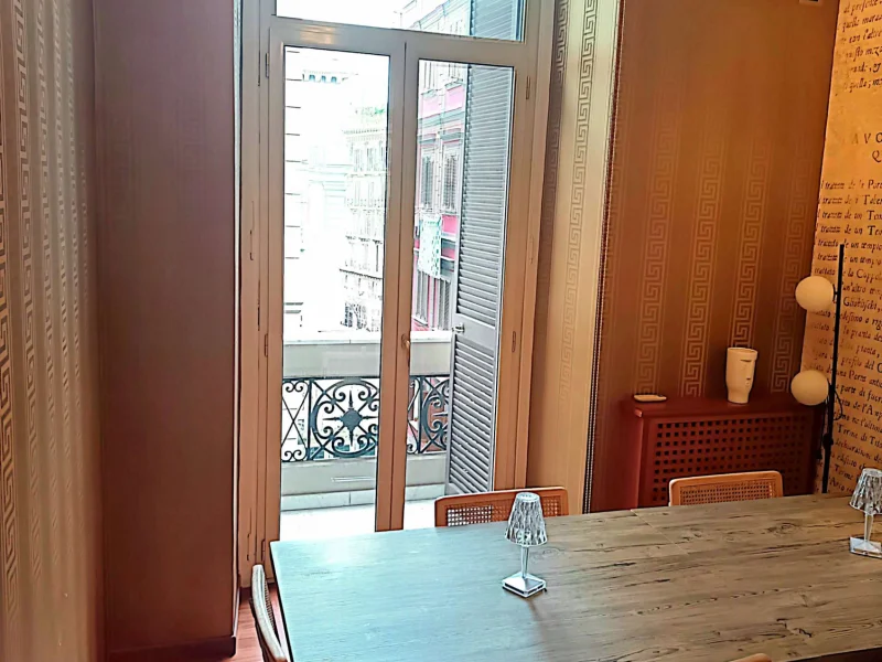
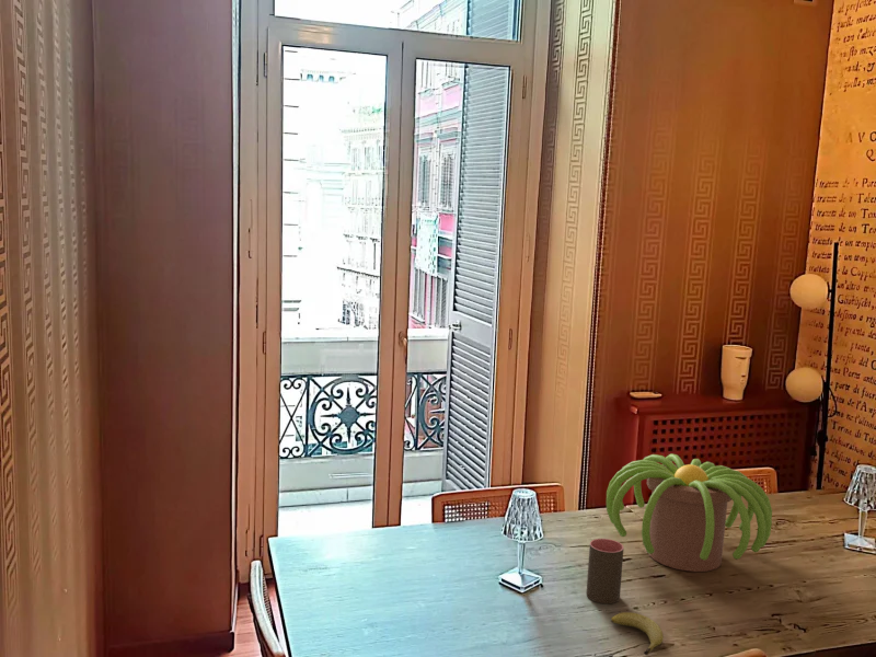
+ cup [585,538,624,604]
+ plant [606,453,773,573]
+ fruit [610,611,664,656]
